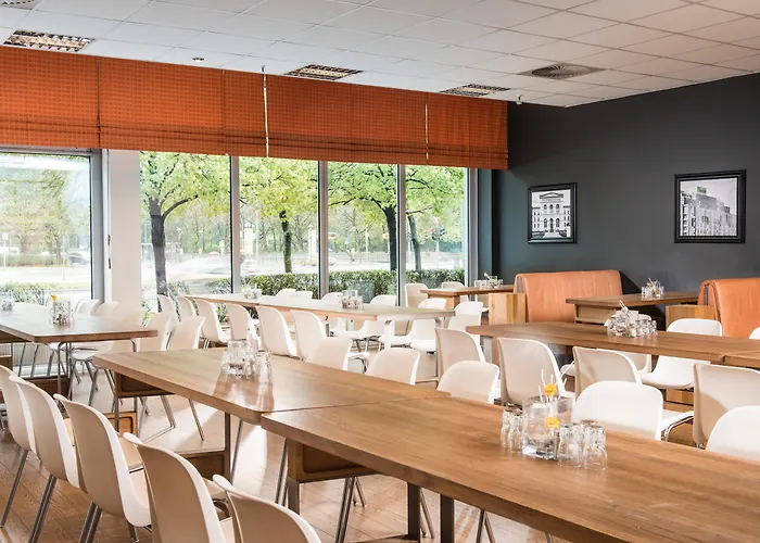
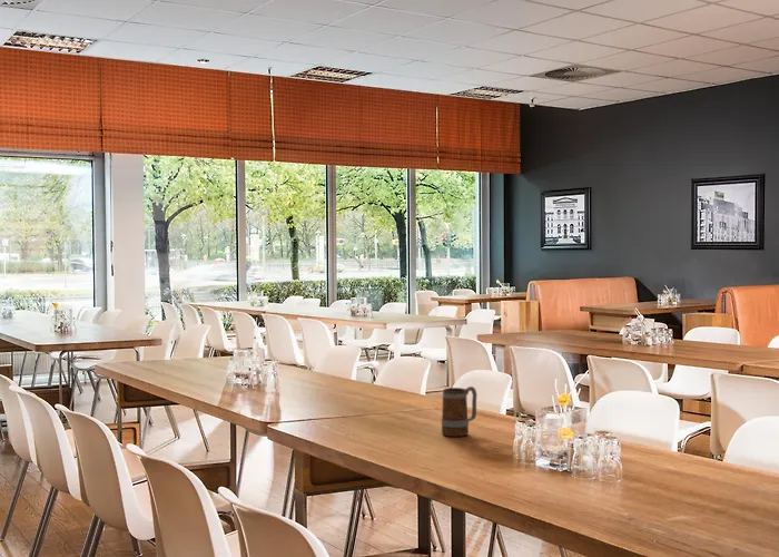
+ mug [440,385,479,438]
